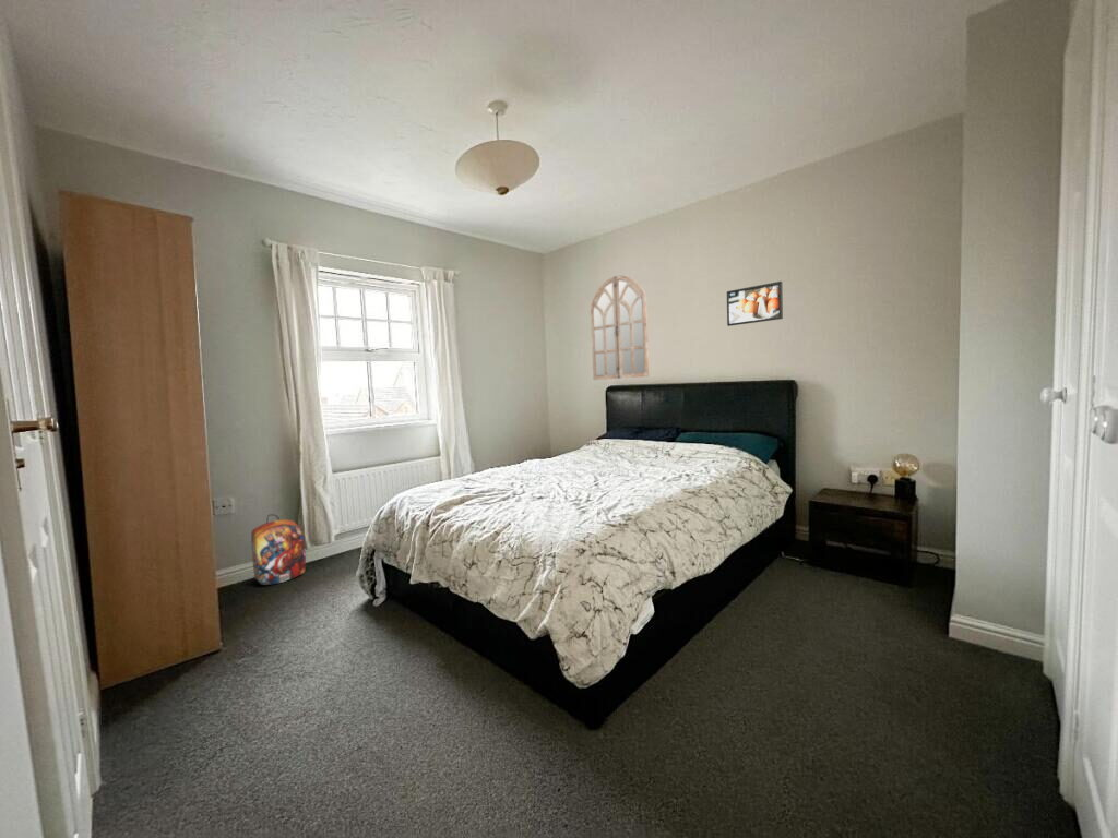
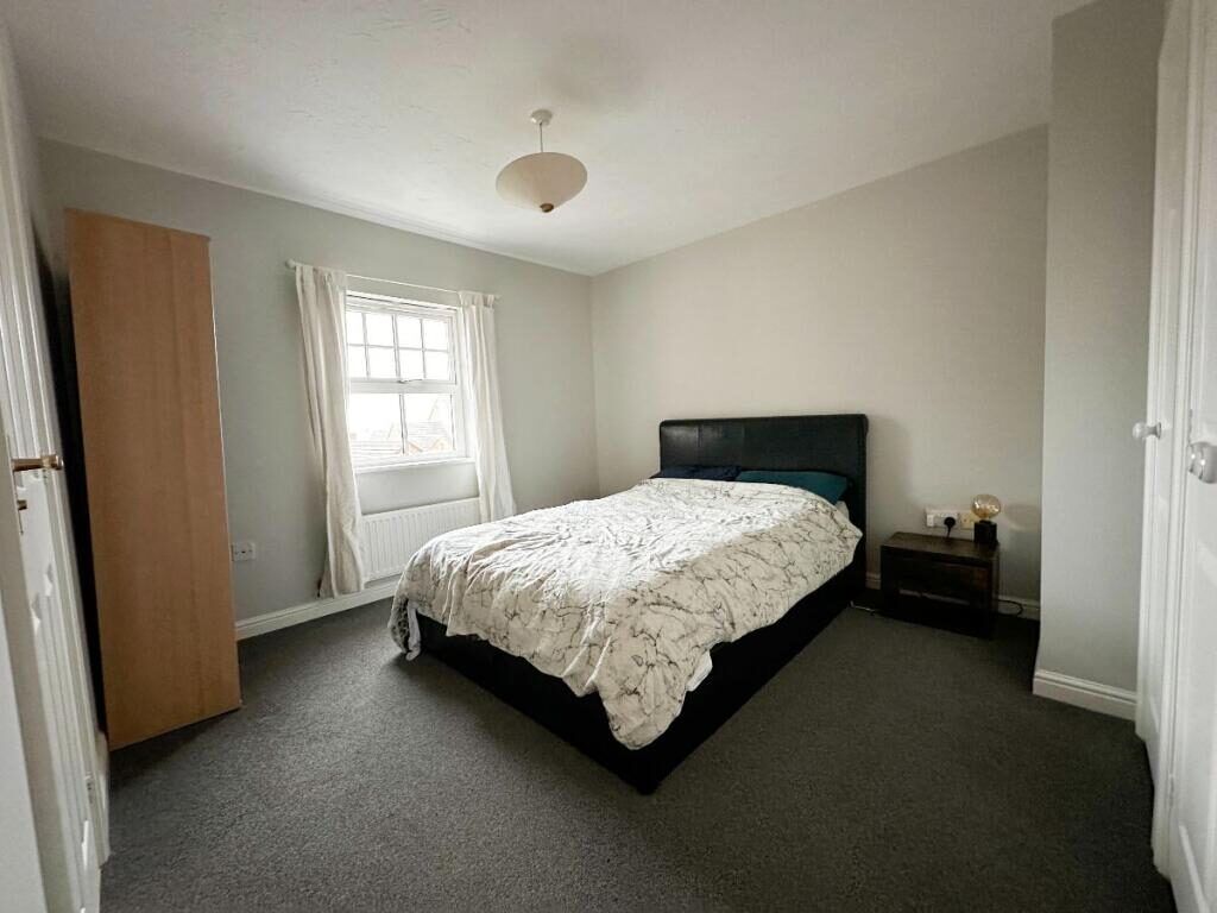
- backpack [250,513,307,586]
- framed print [726,280,784,327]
- home mirror [590,275,650,381]
